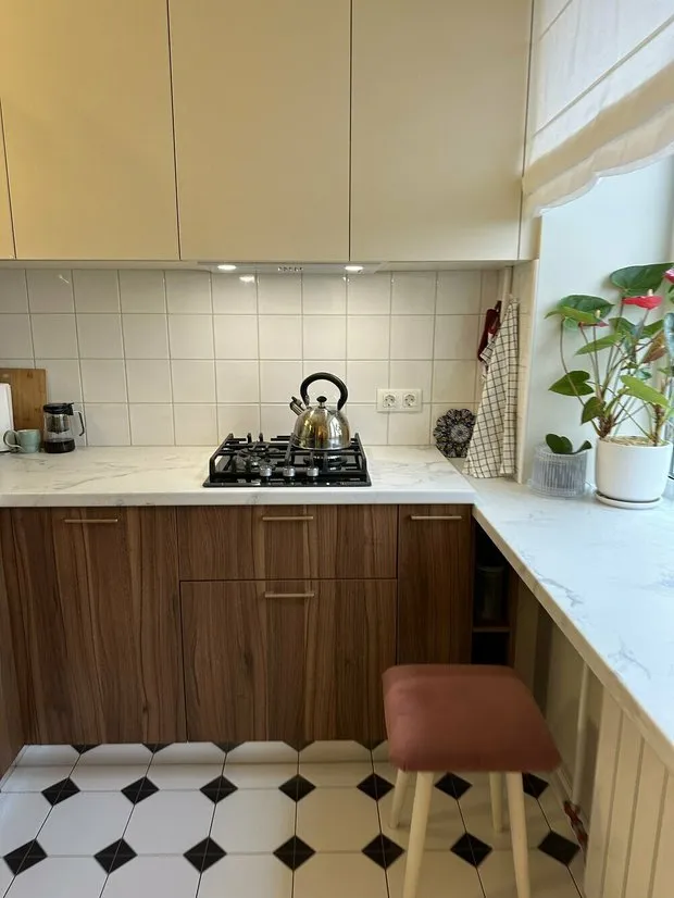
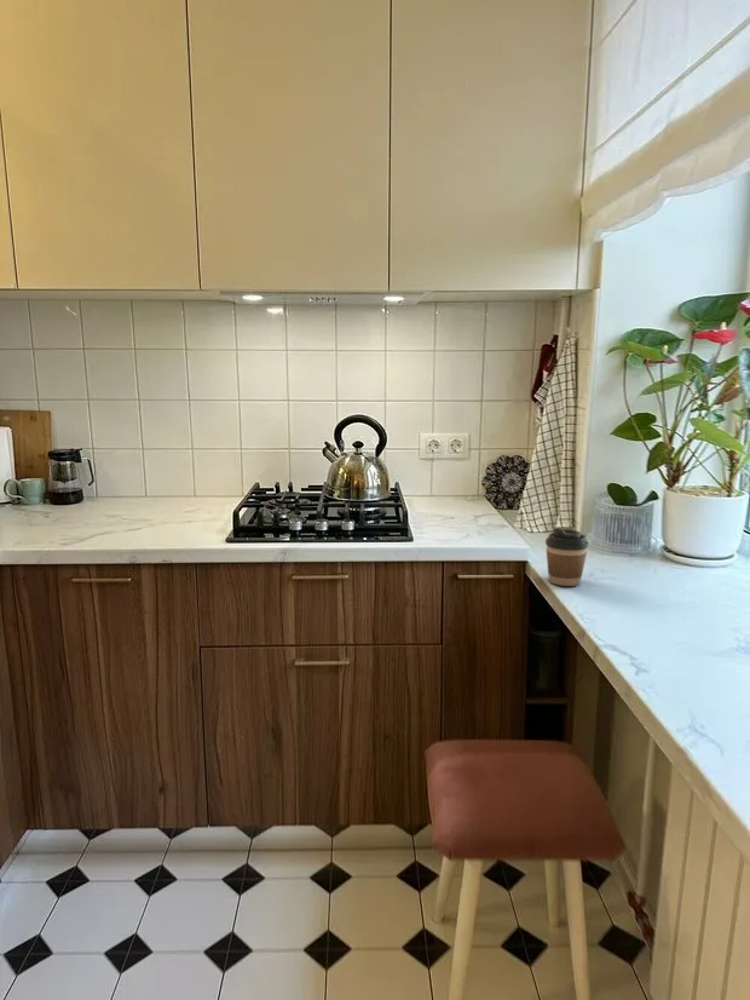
+ coffee cup [544,527,589,587]
